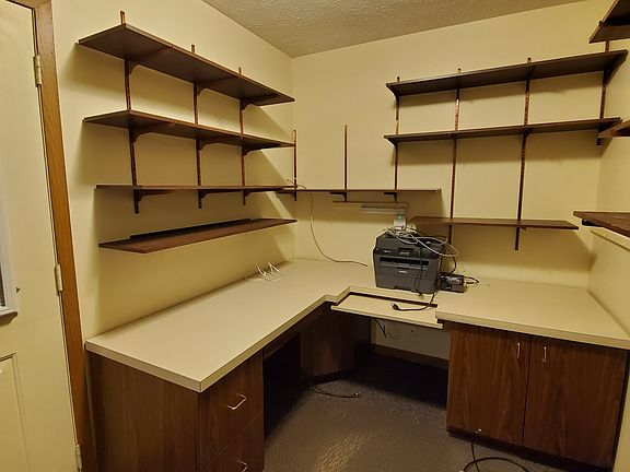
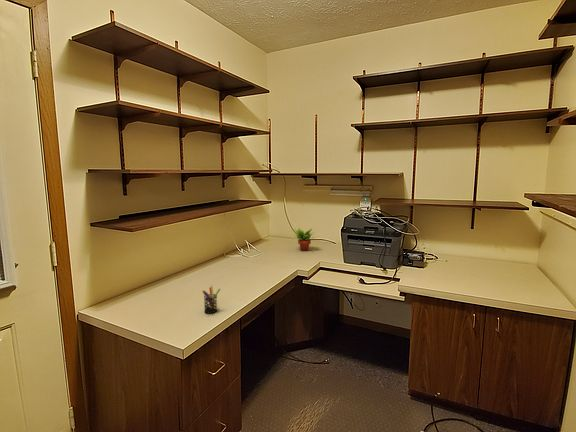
+ succulent plant [293,227,318,252]
+ pen holder [201,284,221,314]
